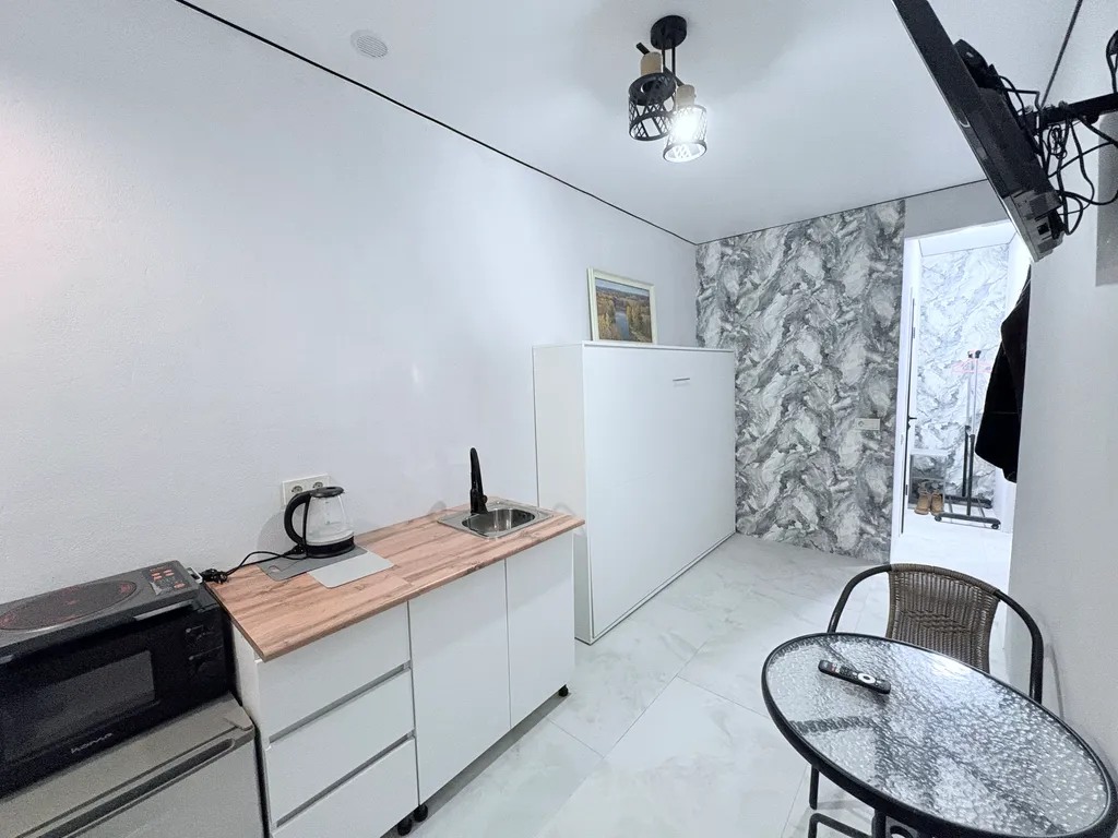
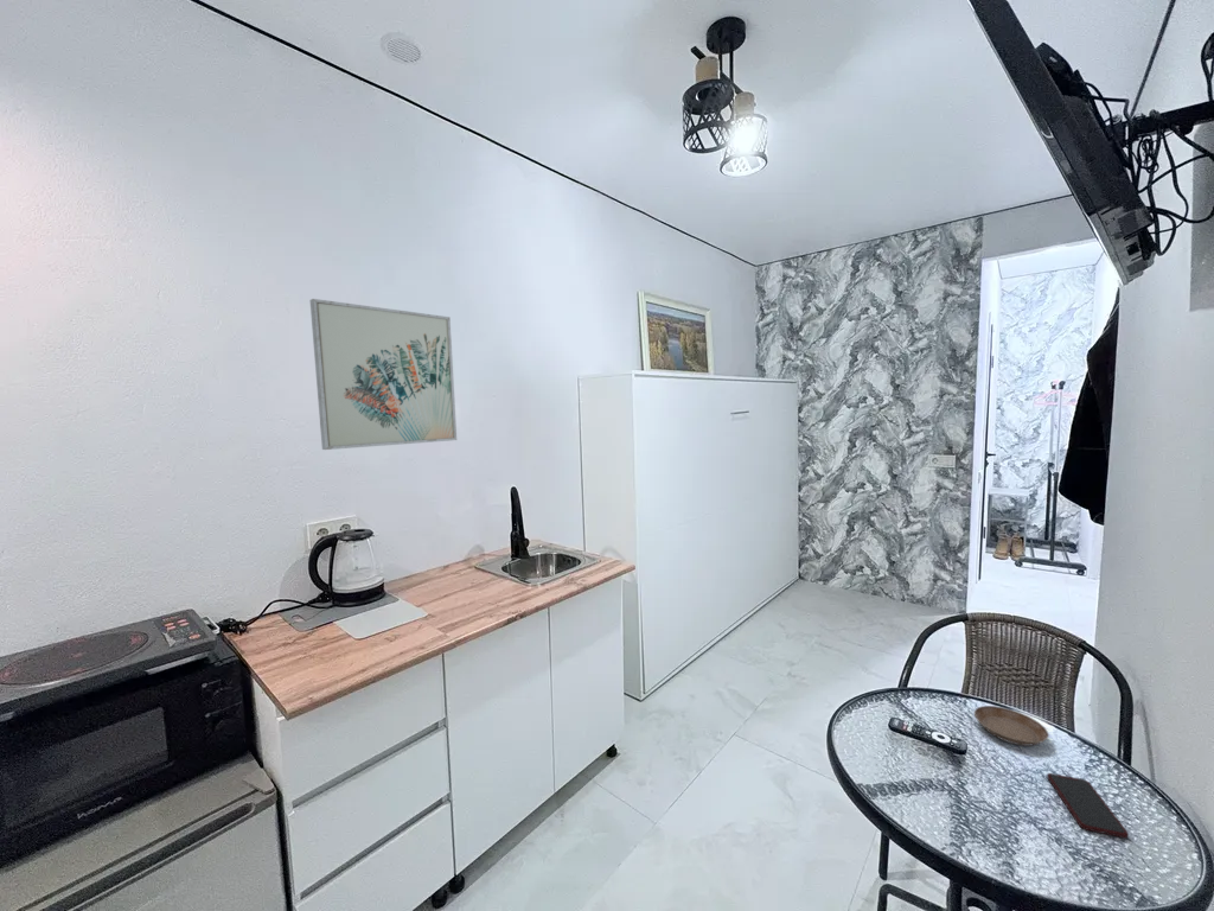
+ smartphone [1046,772,1129,839]
+ saucer [973,705,1050,747]
+ wall art [309,298,458,451]
